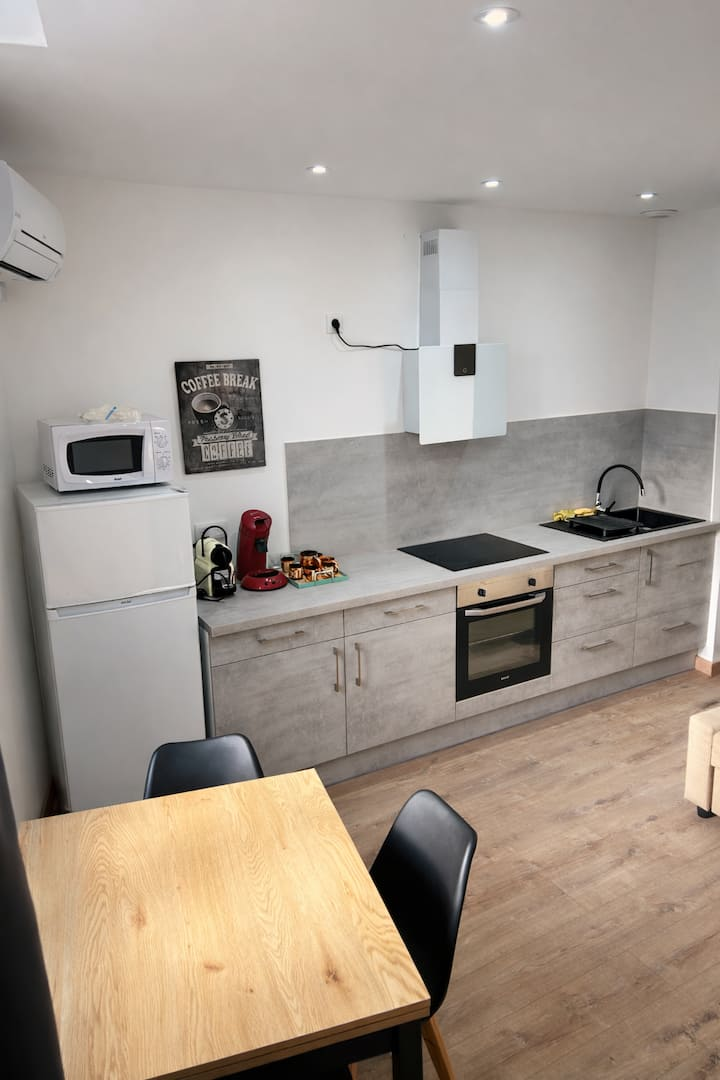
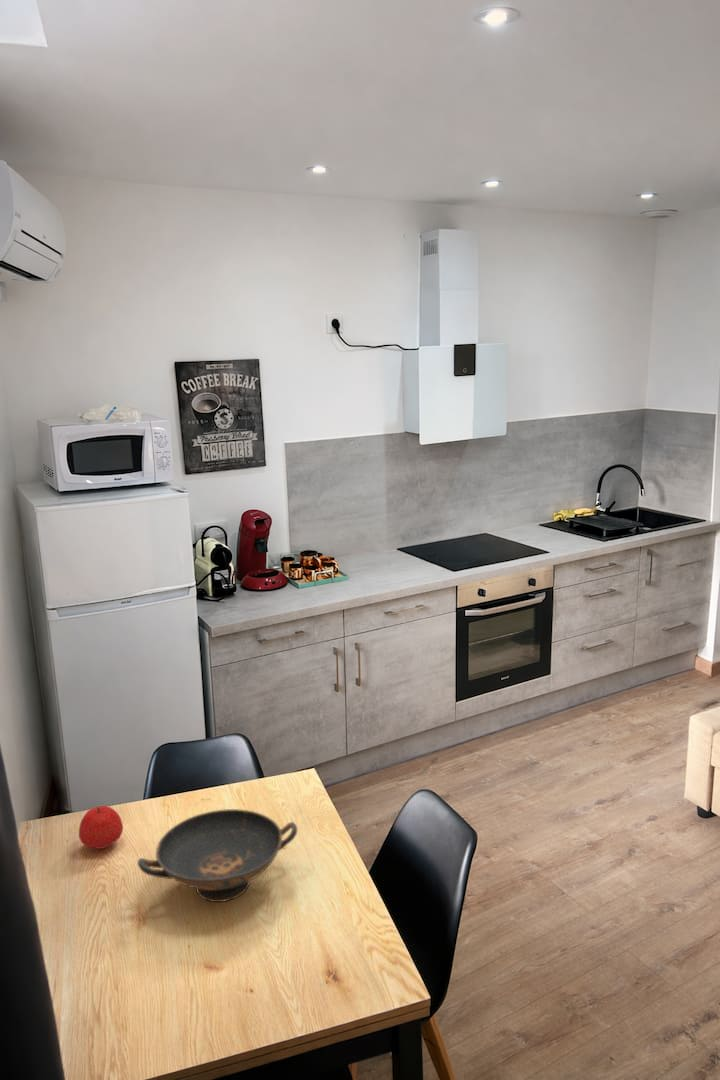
+ apple [78,805,124,850]
+ decorative bowl [137,808,298,903]
